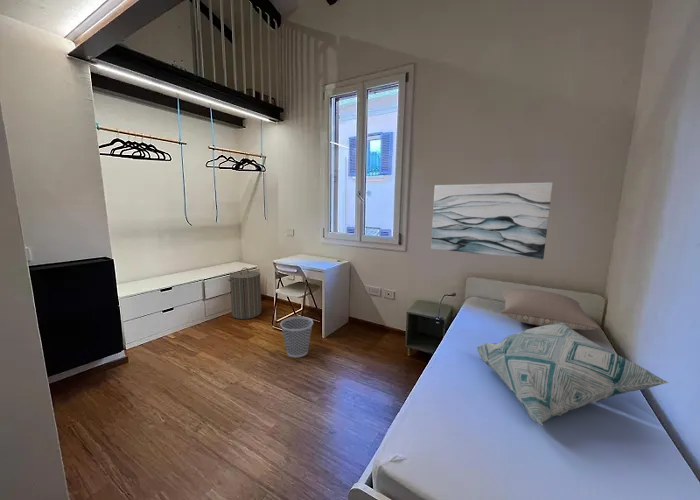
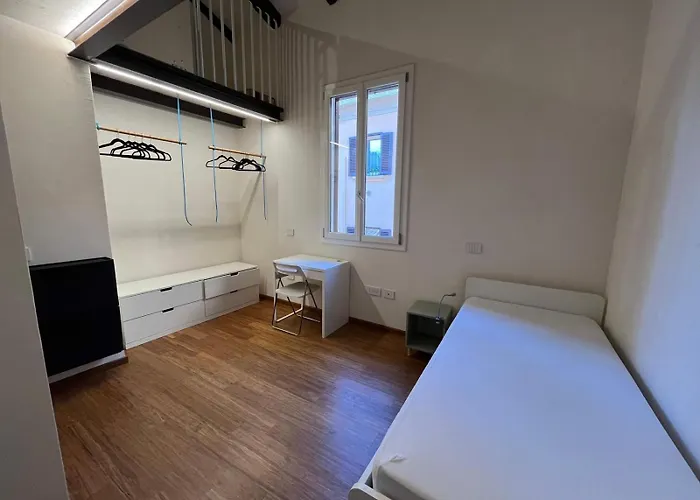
- wall art [430,181,554,260]
- wastebasket [280,315,314,359]
- laundry hamper [227,267,262,320]
- decorative pillow [476,323,670,427]
- pillow [500,288,601,331]
